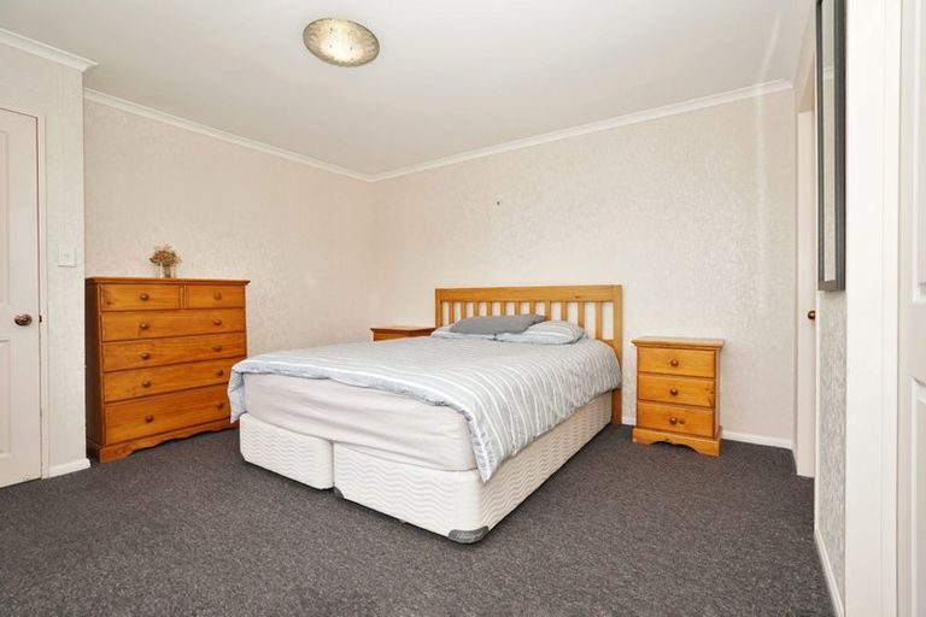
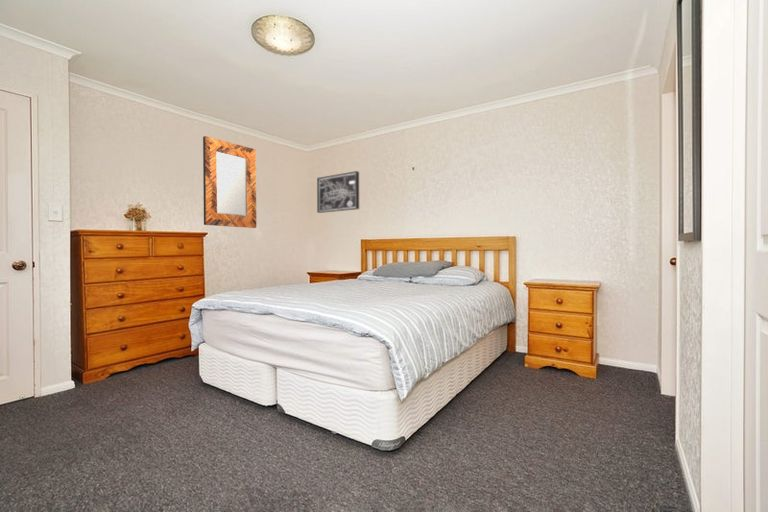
+ wall art [316,170,360,214]
+ home mirror [202,135,257,229]
